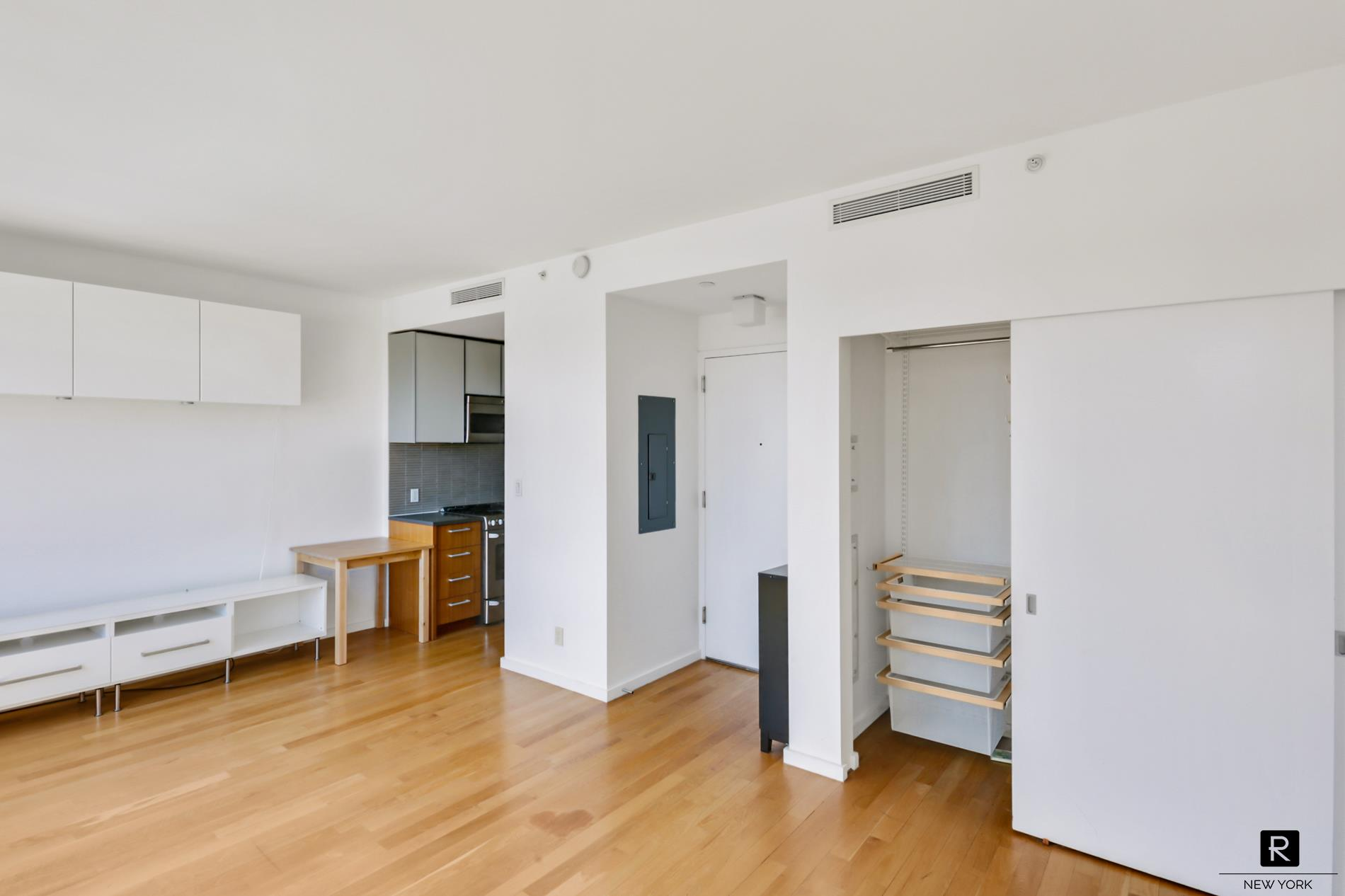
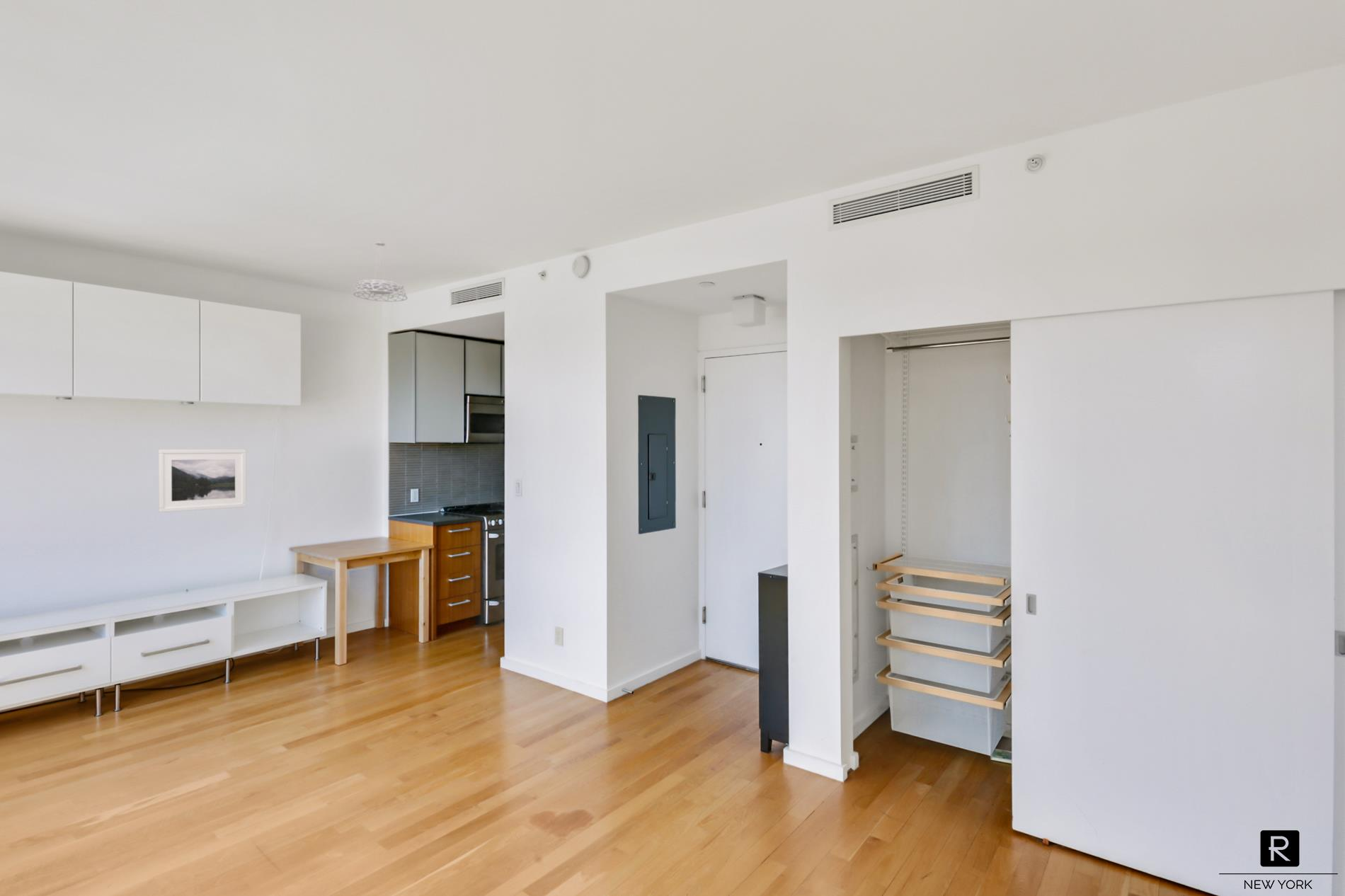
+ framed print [158,449,247,513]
+ pendant light [353,241,408,302]
